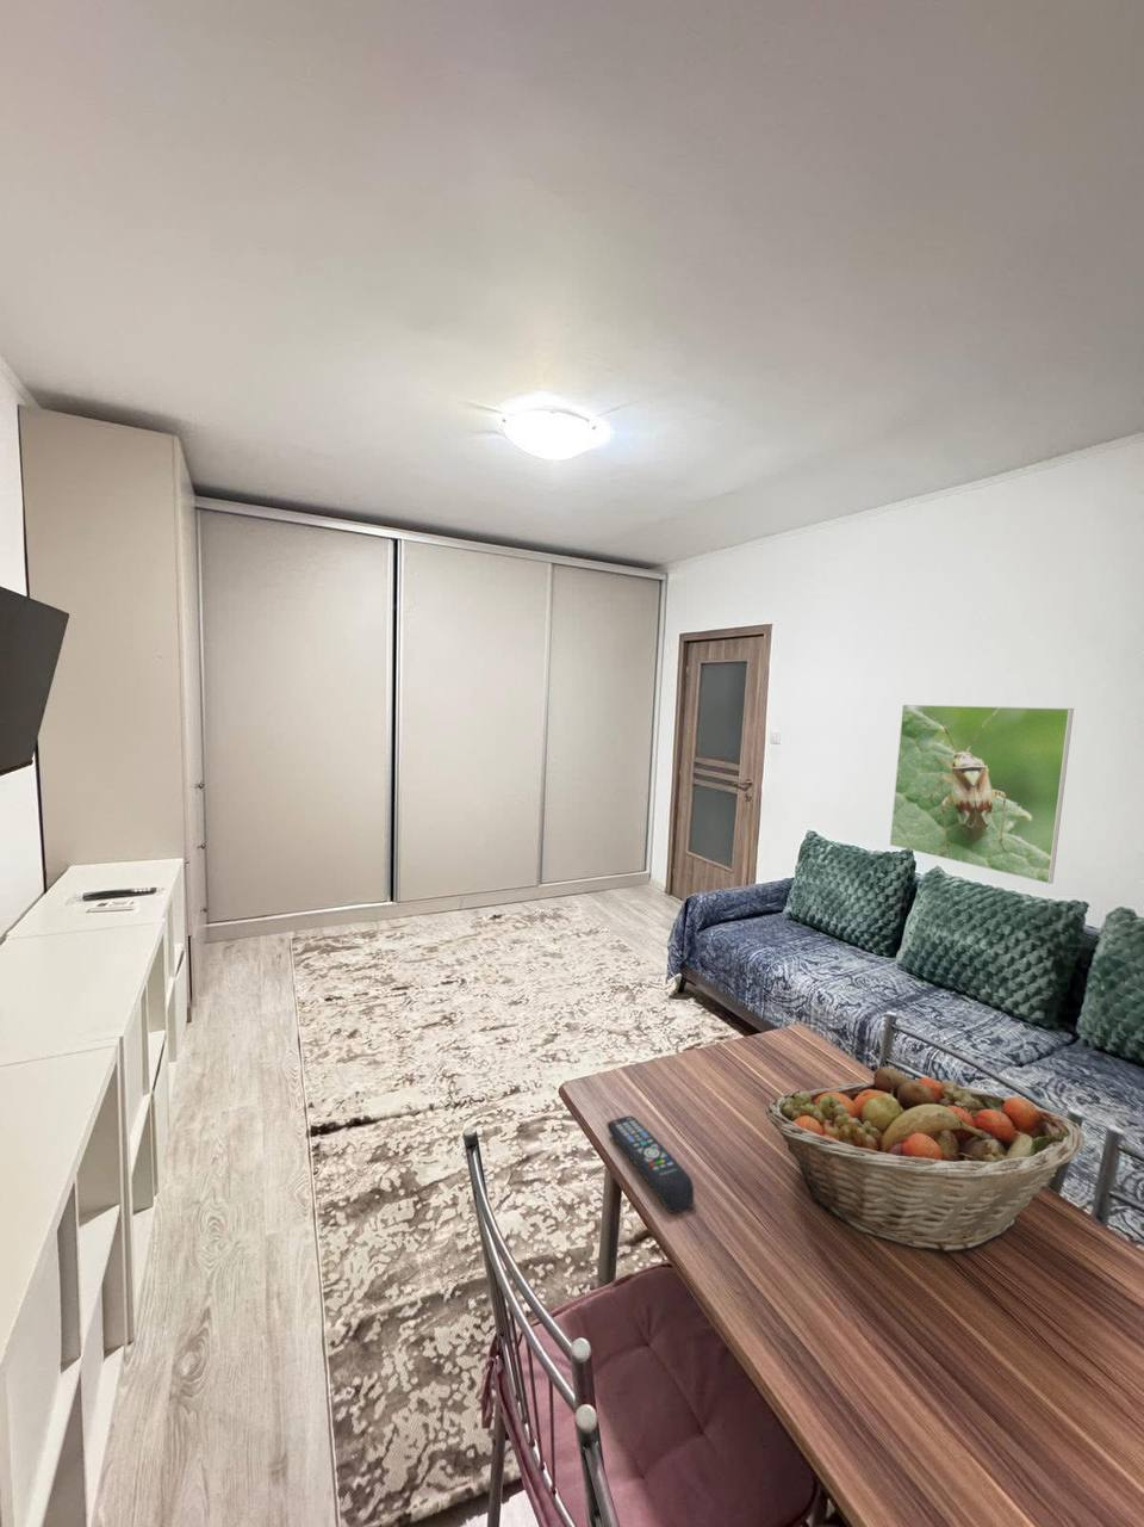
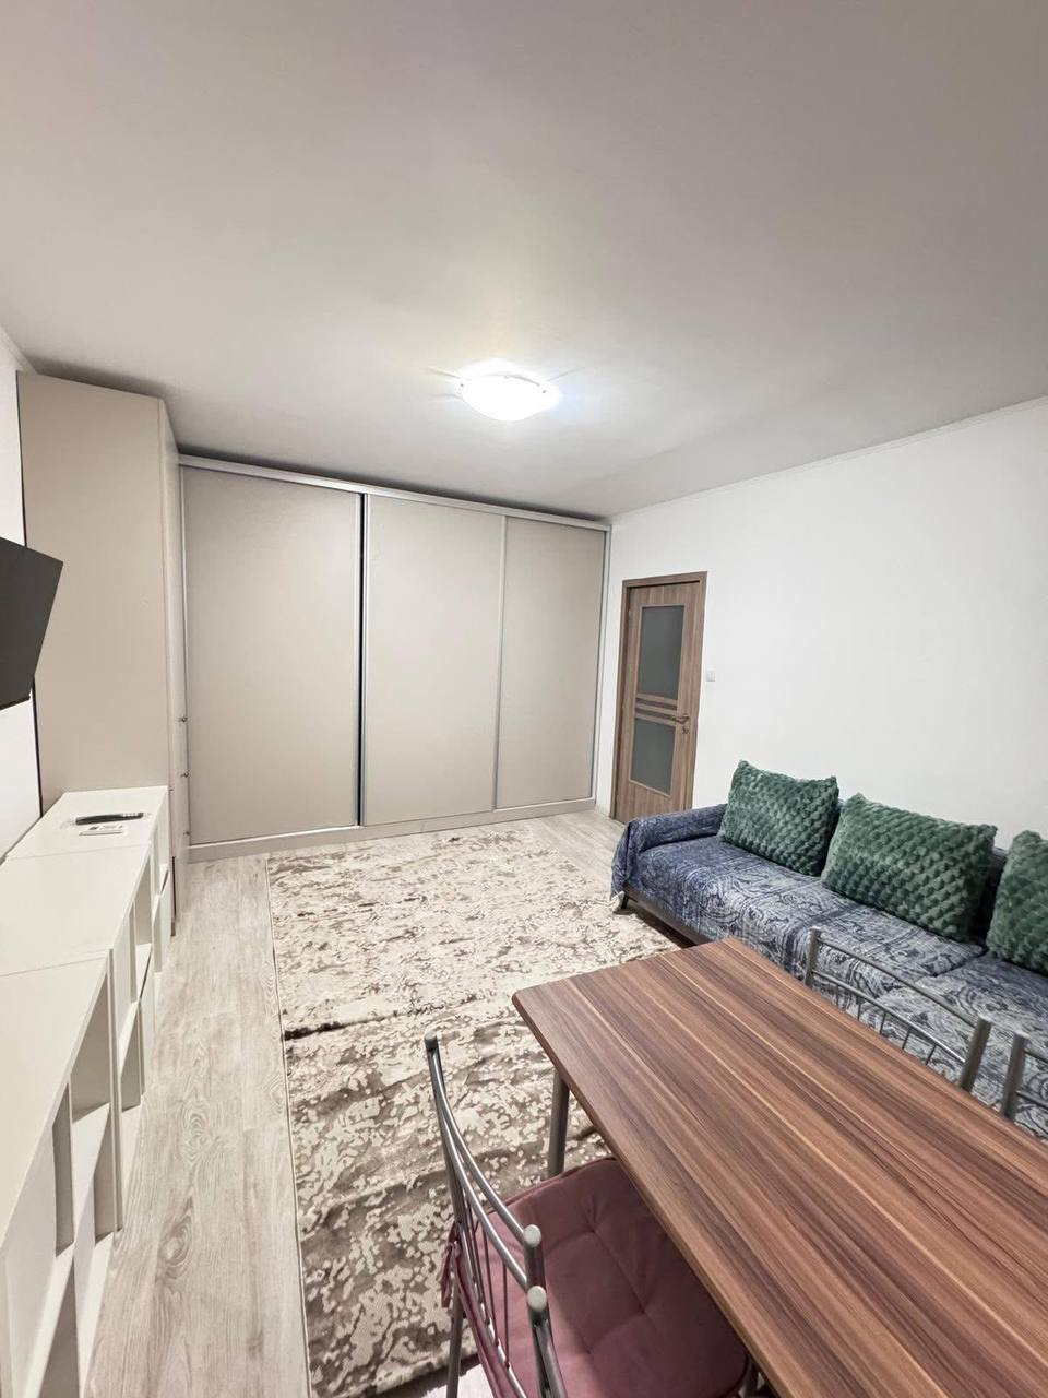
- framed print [889,703,1074,885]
- fruit basket [764,1065,1085,1254]
- remote control [606,1115,695,1214]
